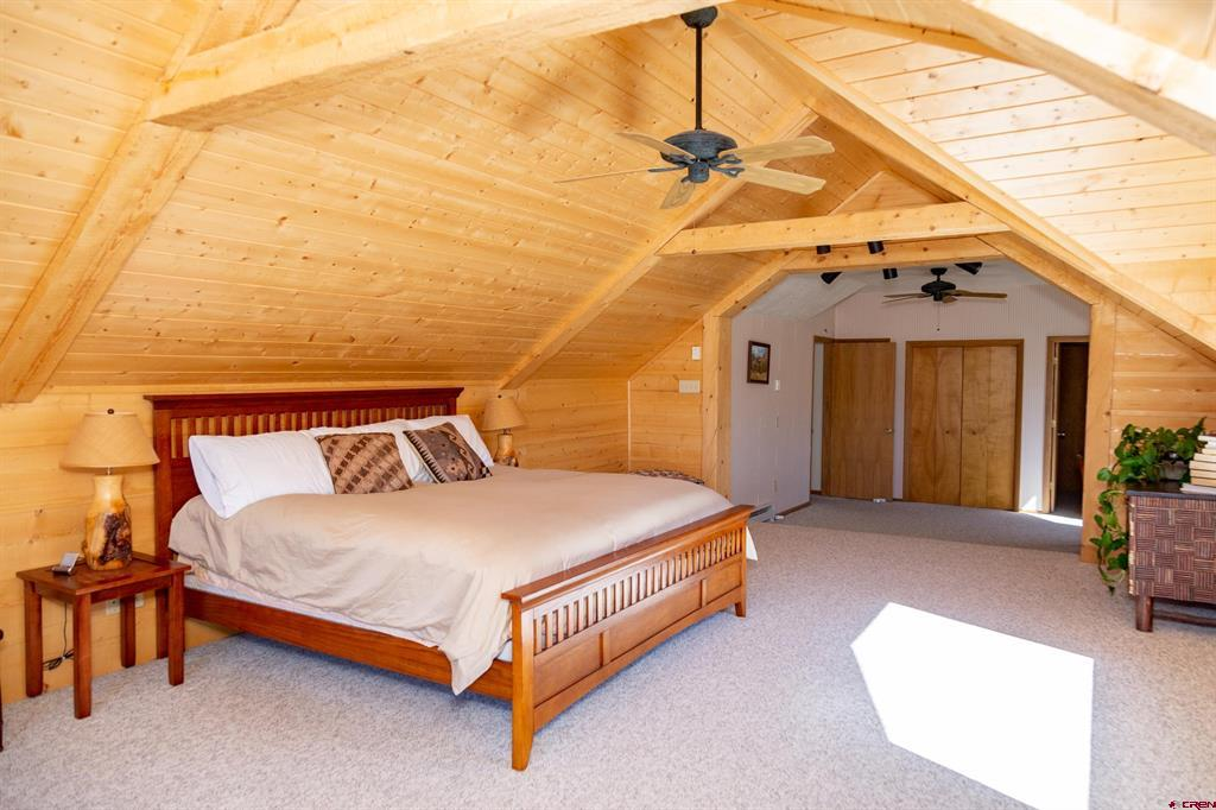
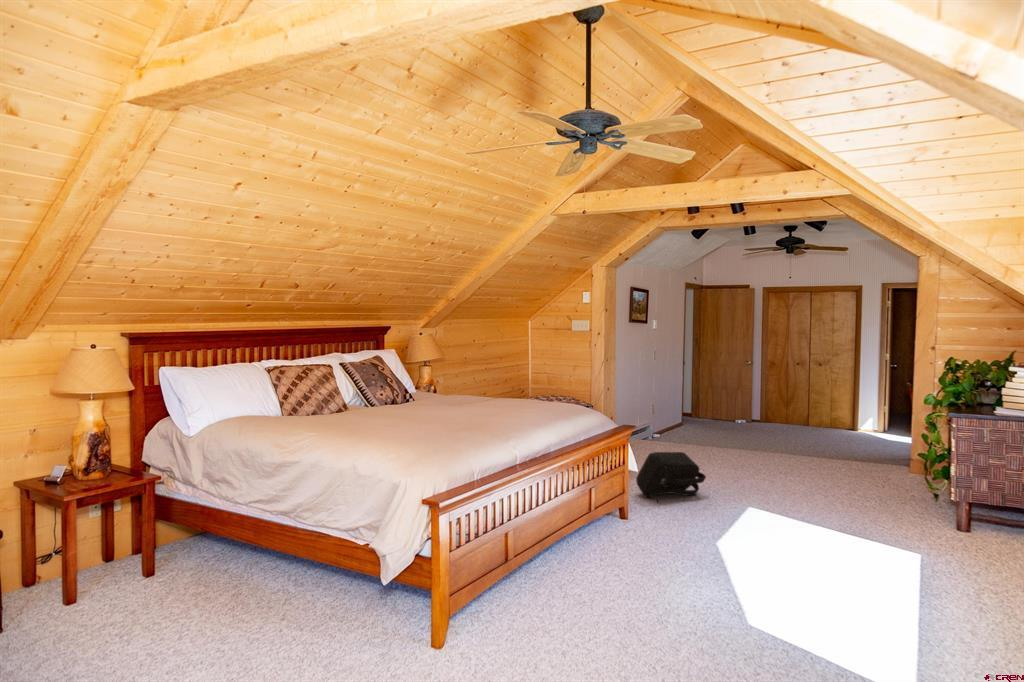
+ backpack [635,451,707,504]
